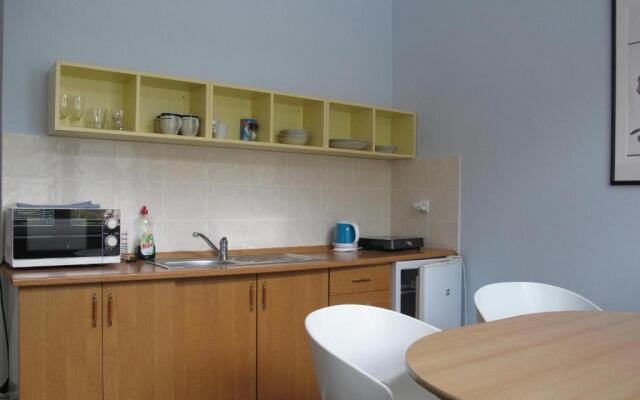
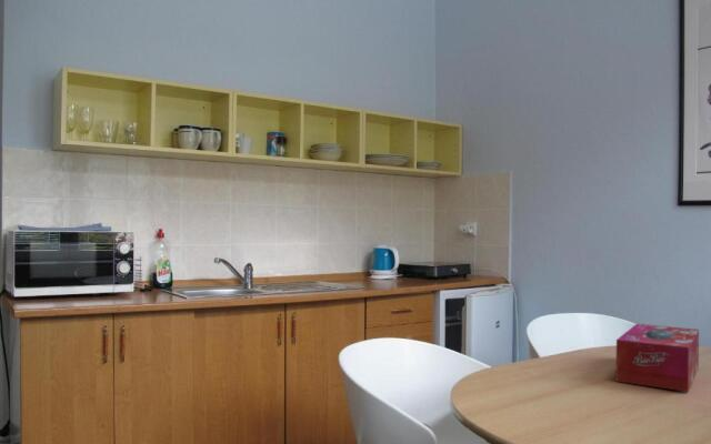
+ tissue box [614,323,700,393]
